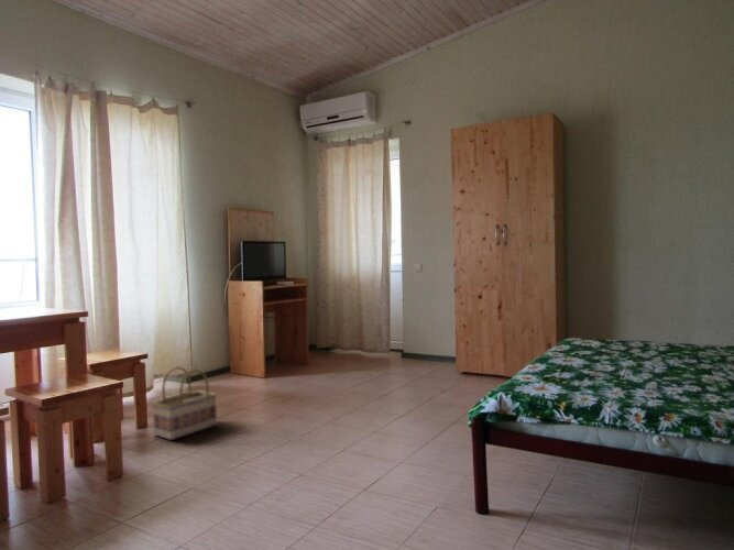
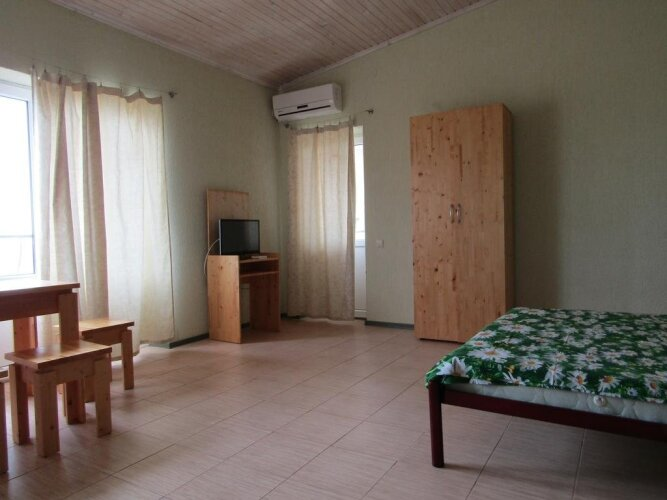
- basket [151,365,218,441]
